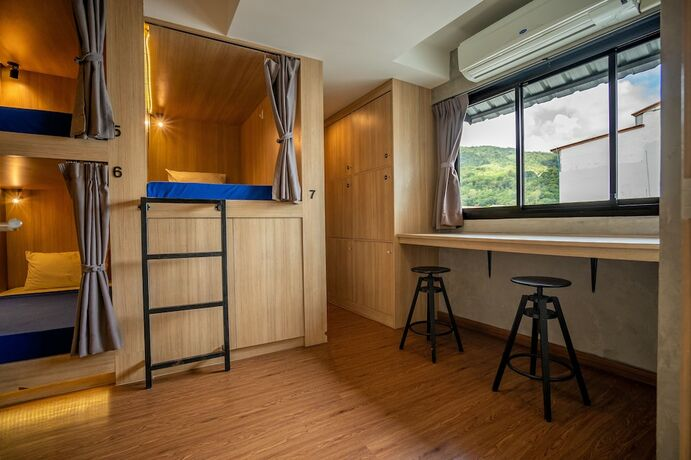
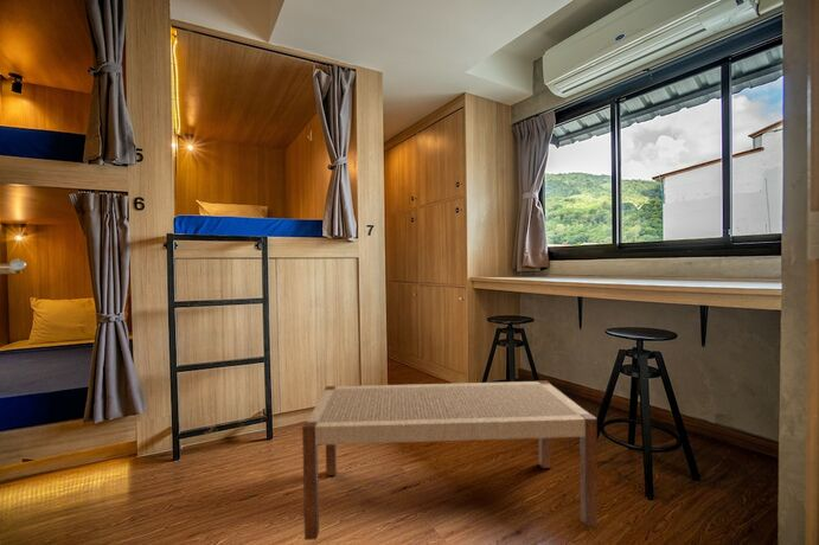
+ bench [301,379,599,541]
